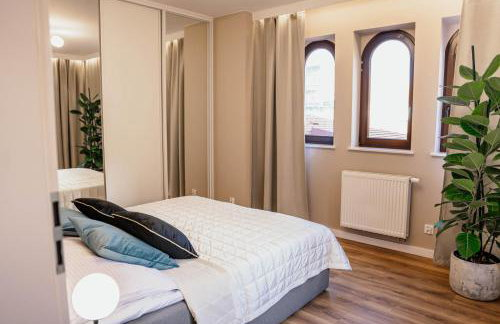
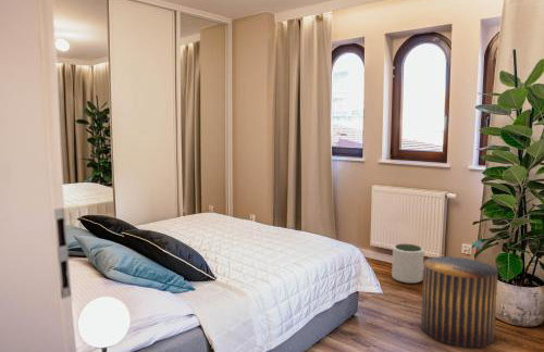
+ stool [420,255,499,349]
+ plant pot [391,243,424,285]
